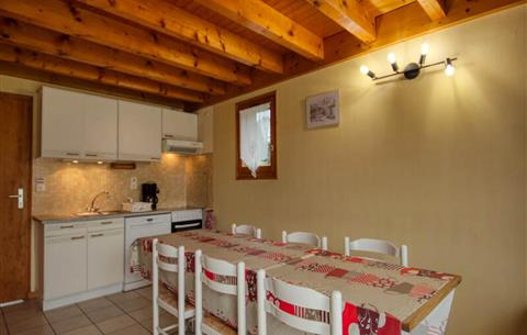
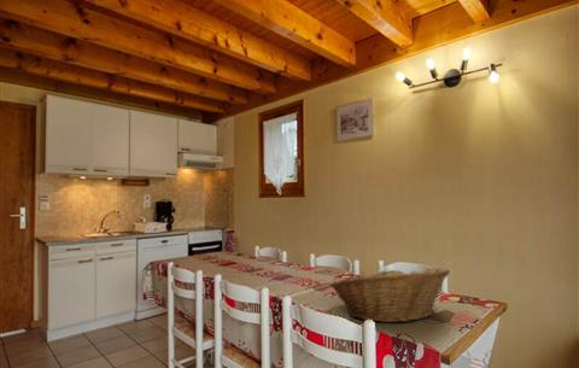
+ fruit basket [329,265,451,325]
